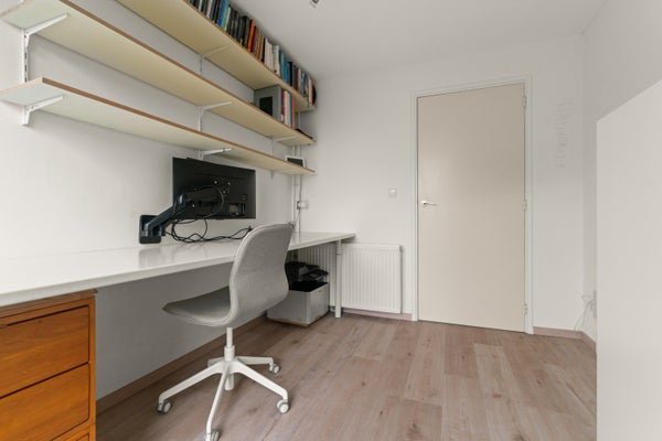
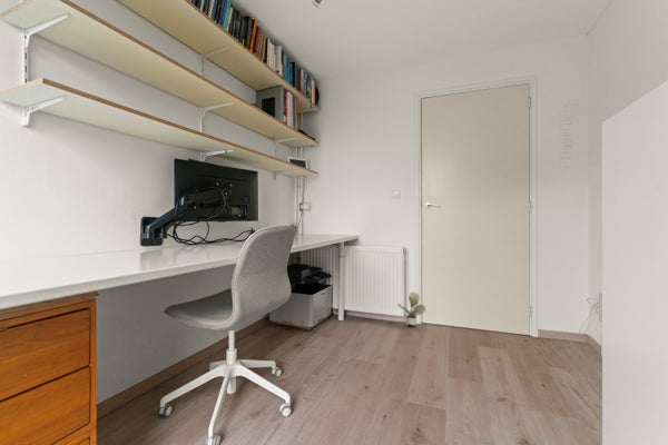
+ potted plant [396,290,426,326]
